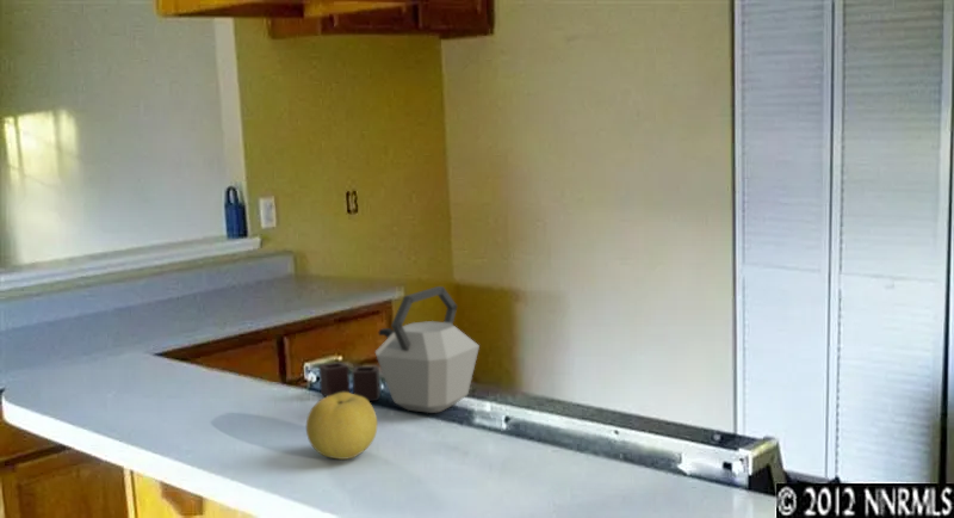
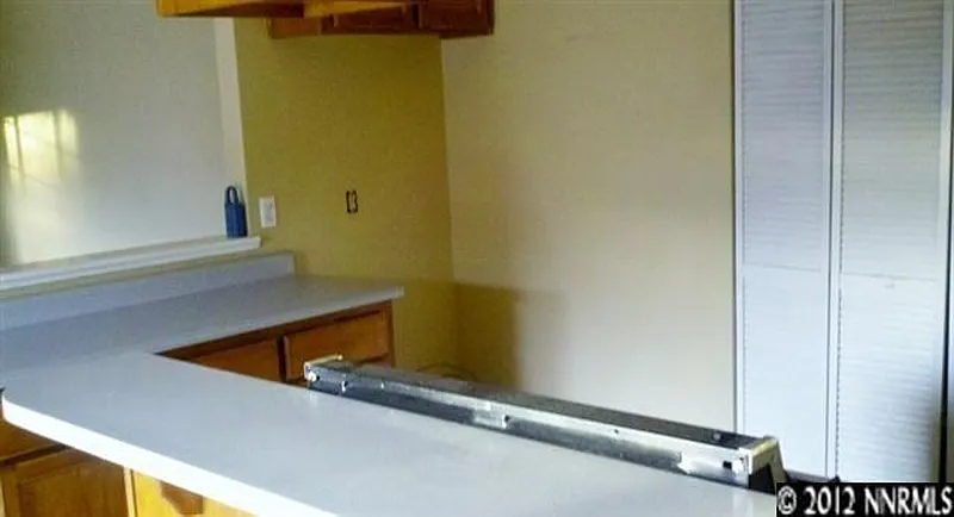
- fruit [305,391,378,461]
- kettle [318,285,481,414]
